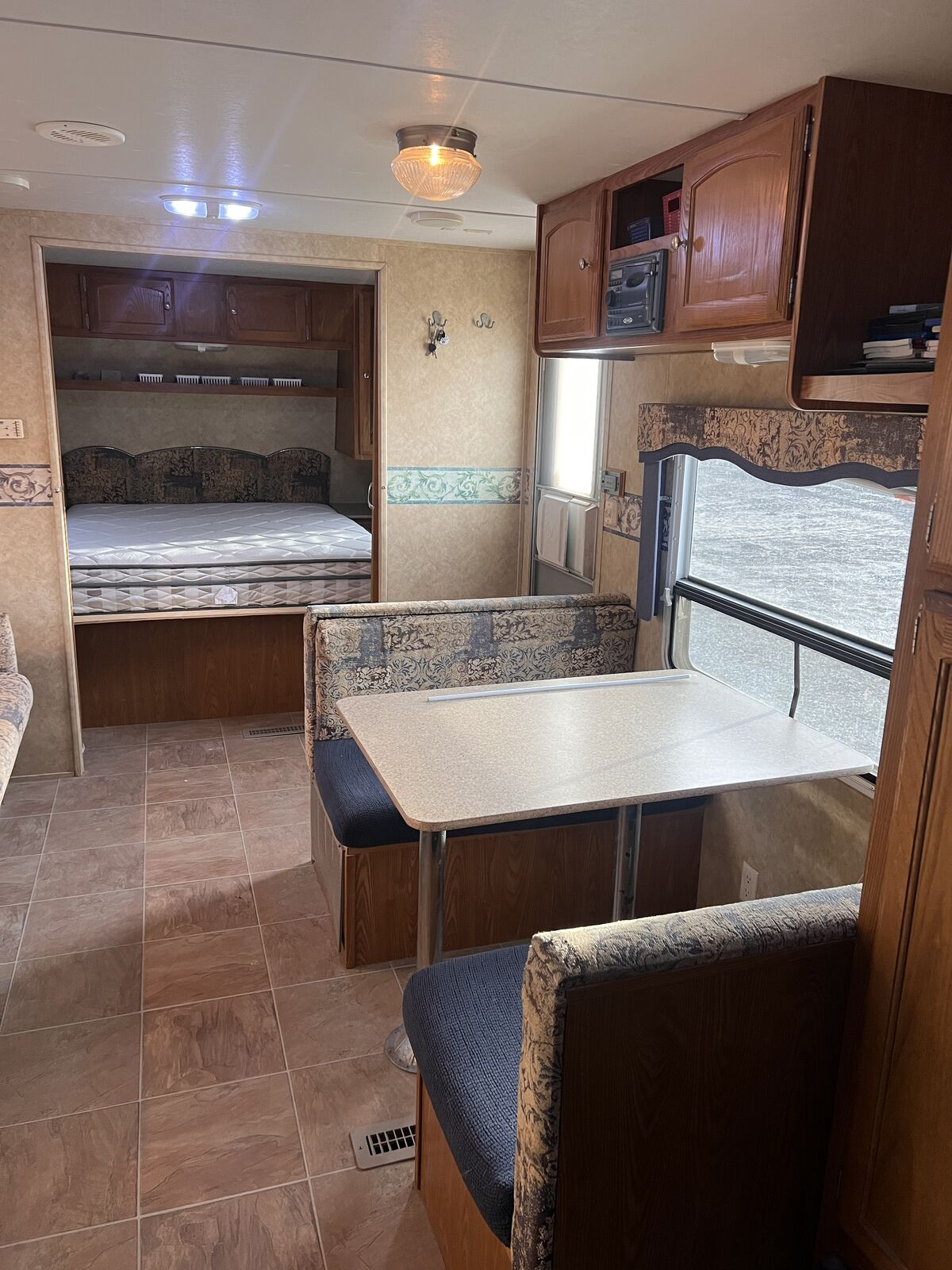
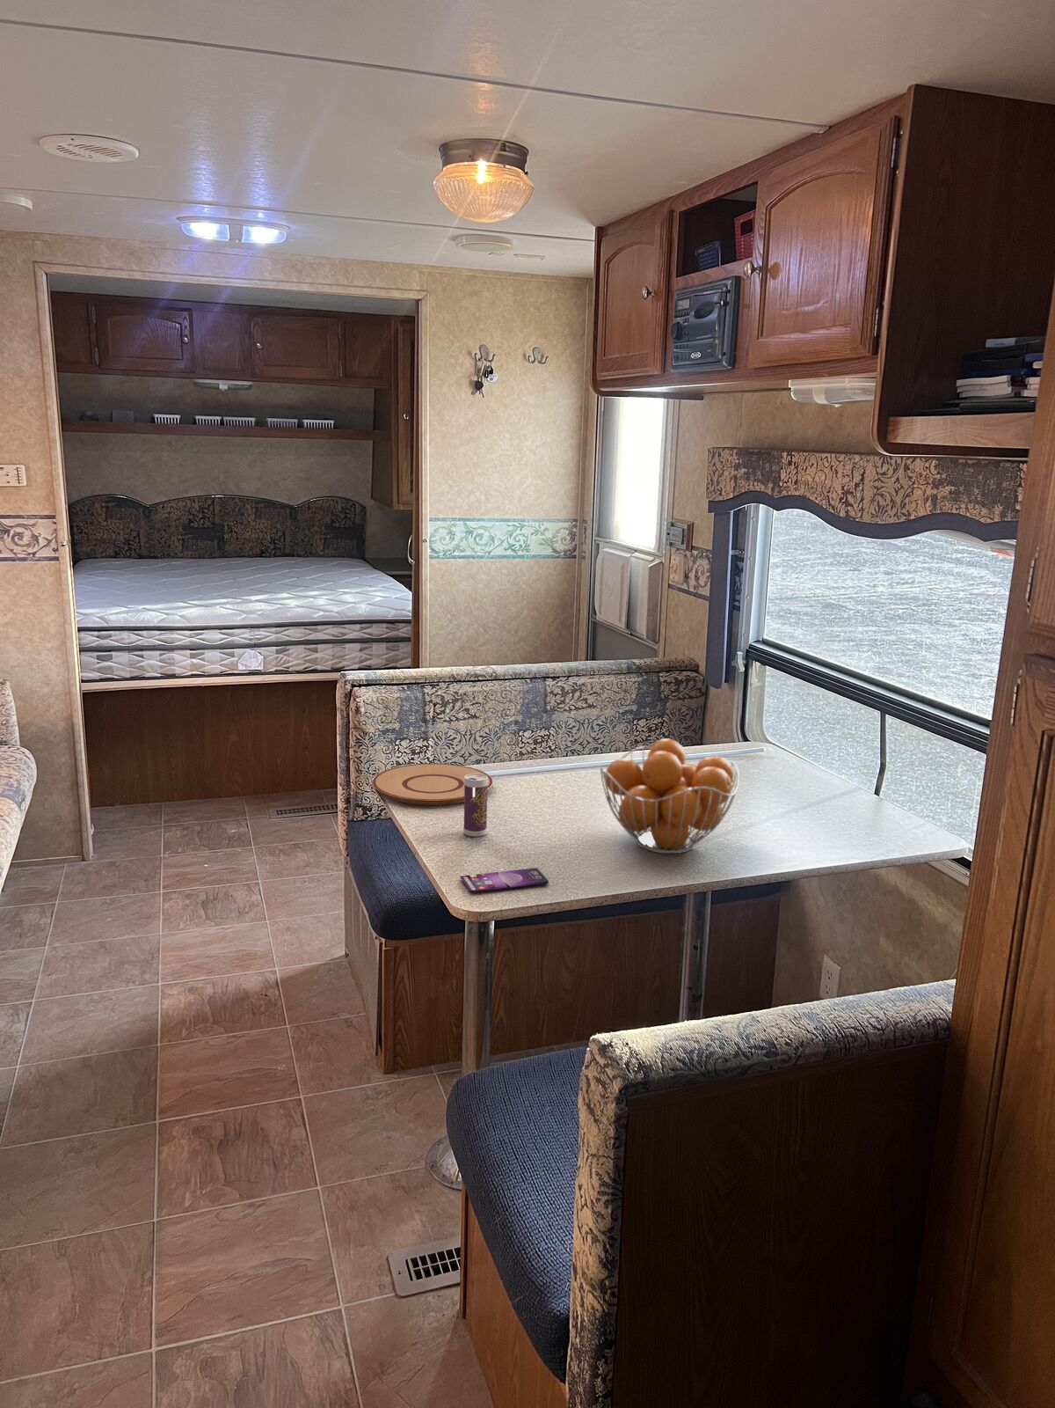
+ fruit basket [598,737,740,855]
+ beverage can [462,774,488,838]
+ smartphone [460,867,550,894]
+ plate [372,763,494,806]
